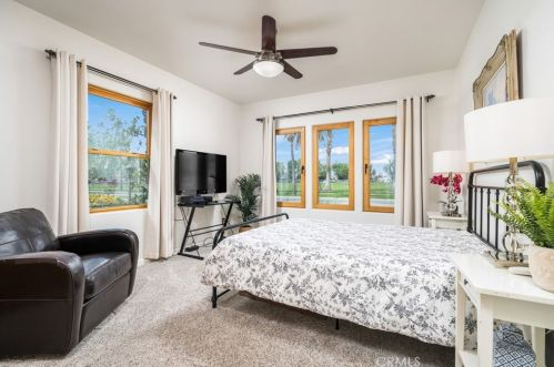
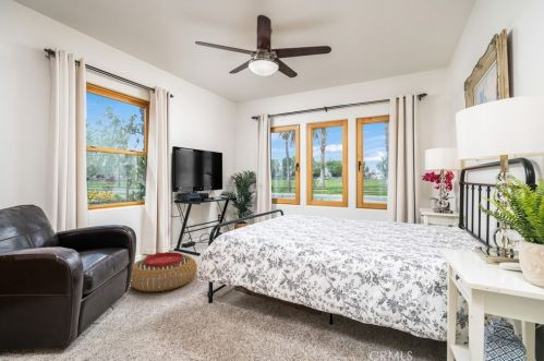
+ pouf [130,251,198,292]
